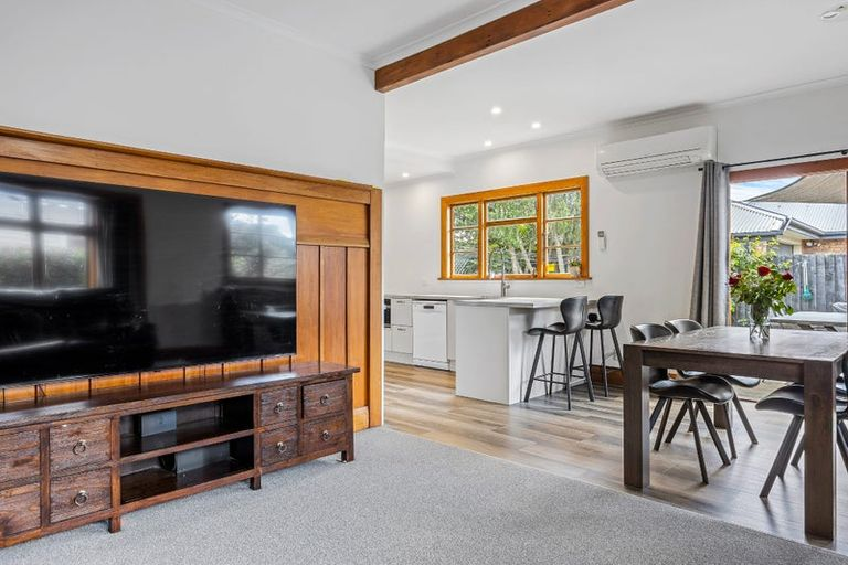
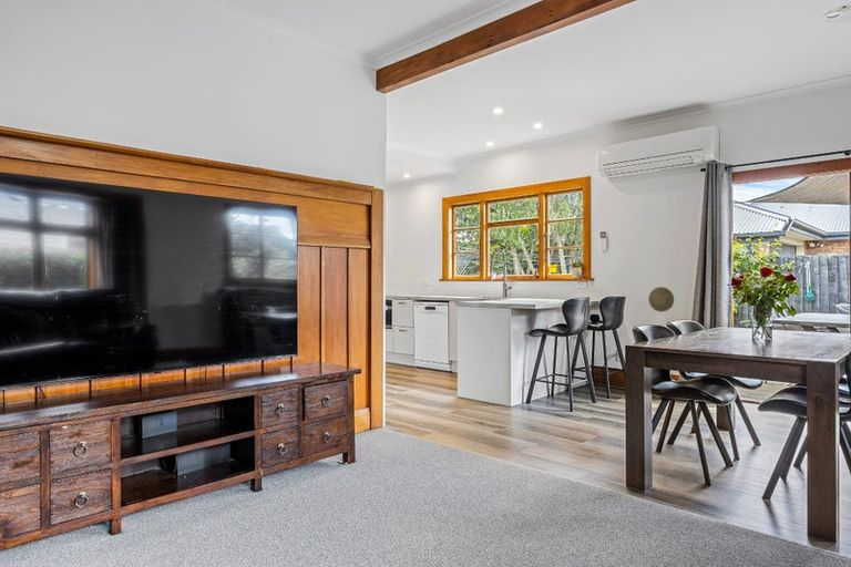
+ decorative plate [647,286,675,312]
